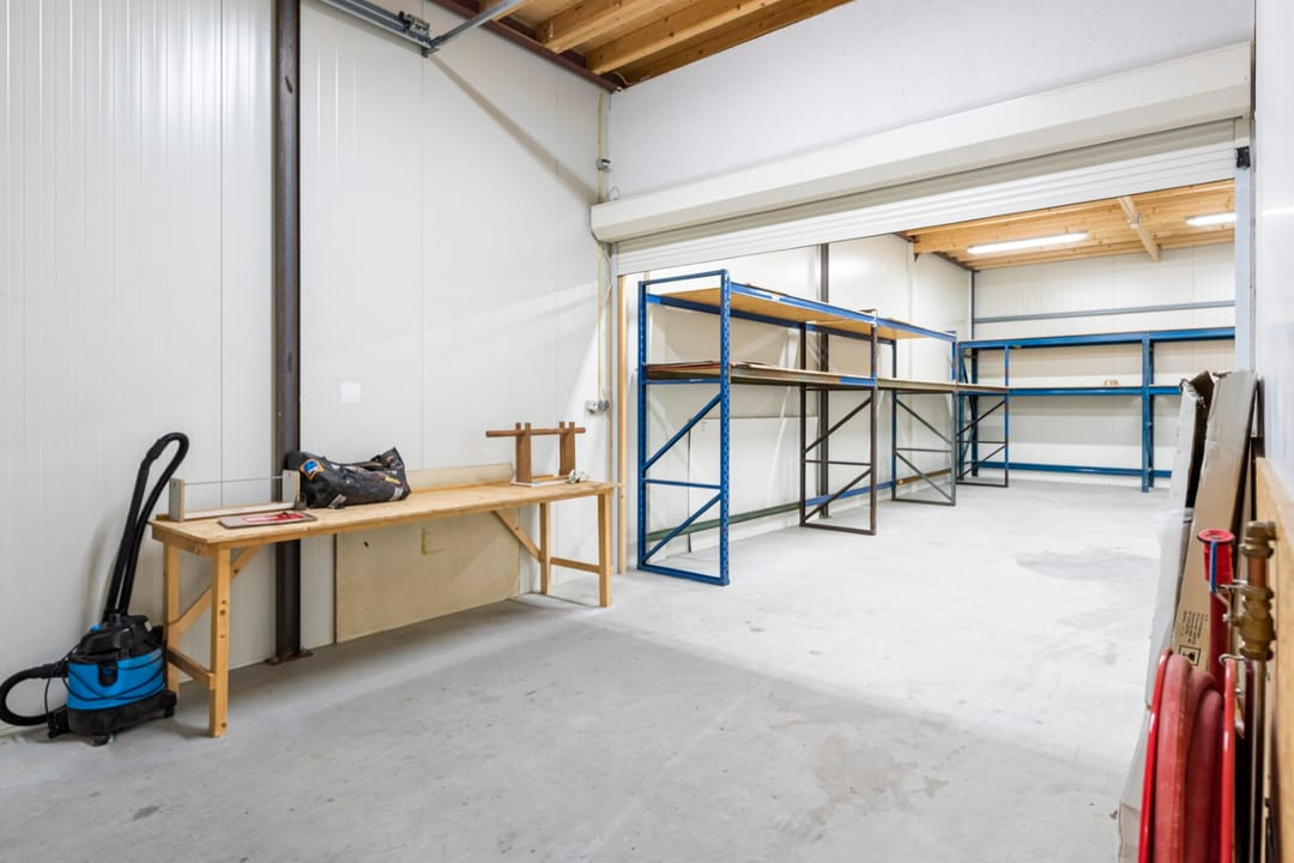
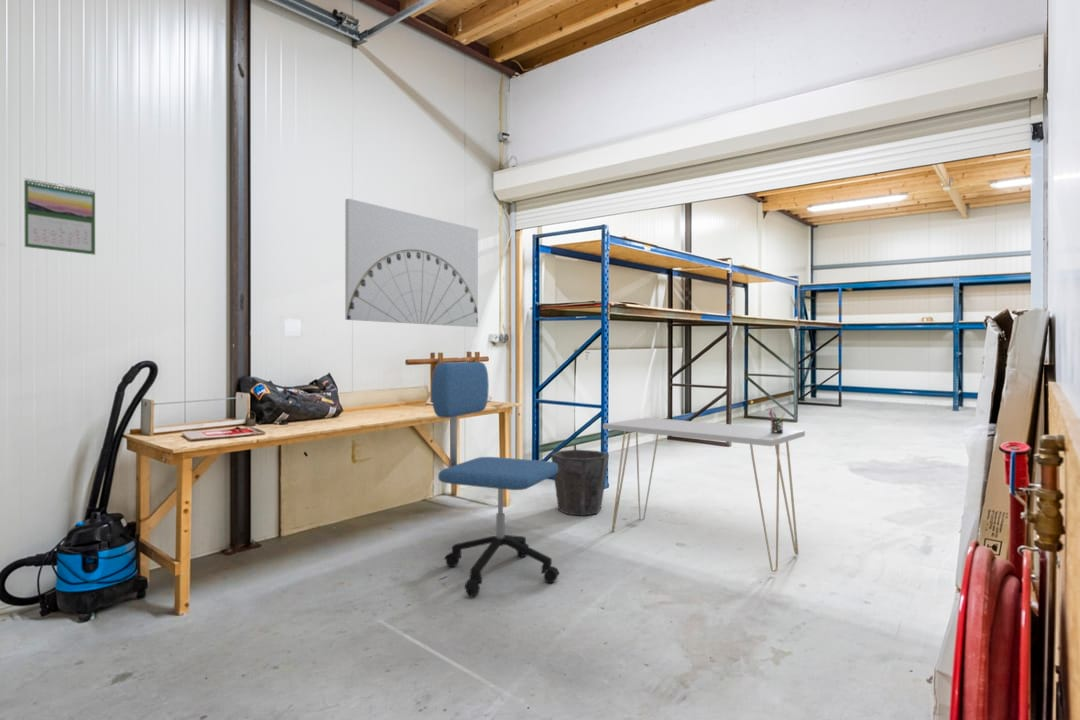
+ pen holder [768,408,786,434]
+ waste bin [550,449,610,517]
+ office chair [431,361,560,597]
+ wall art [344,197,479,328]
+ console table [602,417,806,573]
+ calendar [23,177,96,256]
